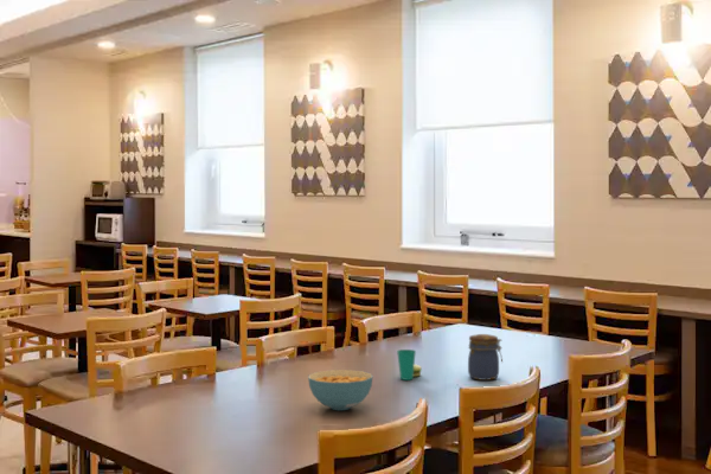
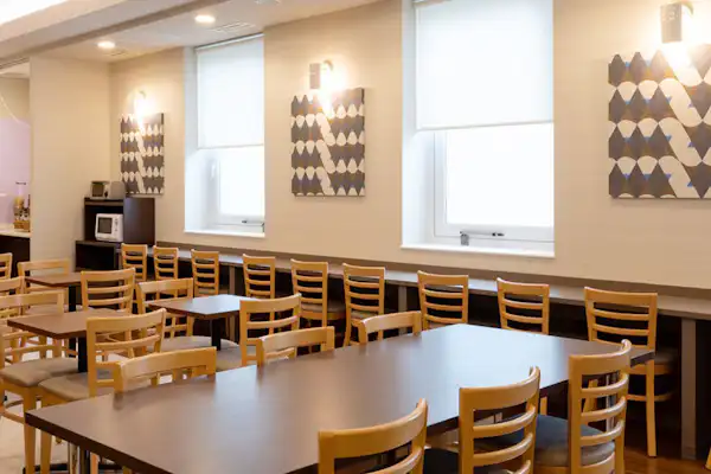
- jar [467,333,504,382]
- cup [396,348,423,382]
- cereal bowl [307,369,373,411]
